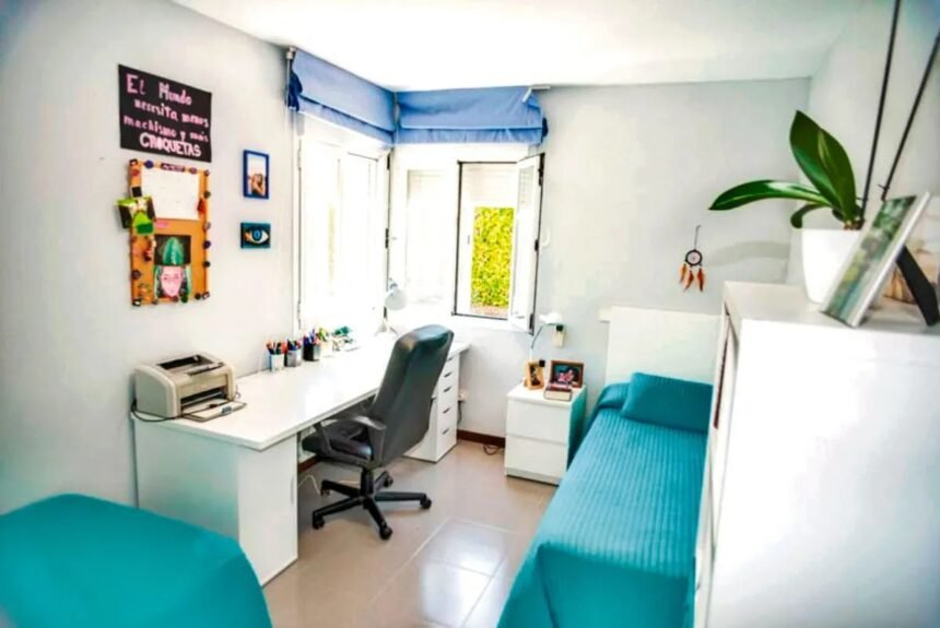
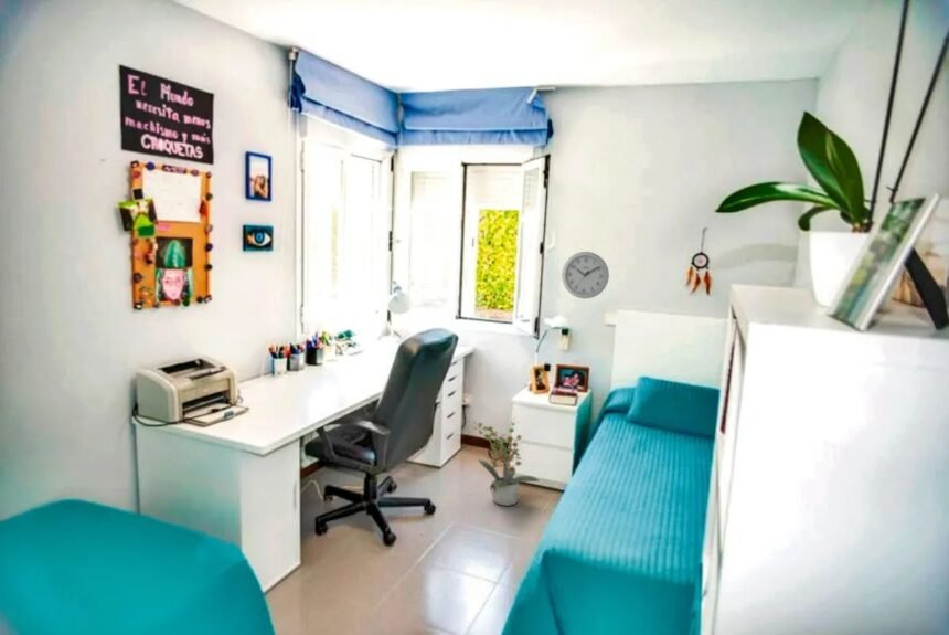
+ wall clock [561,251,610,299]
+ potted plant [472,416,541,507]
